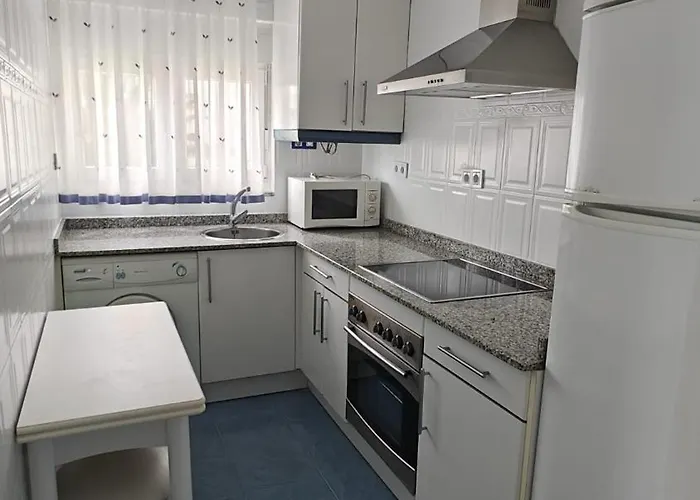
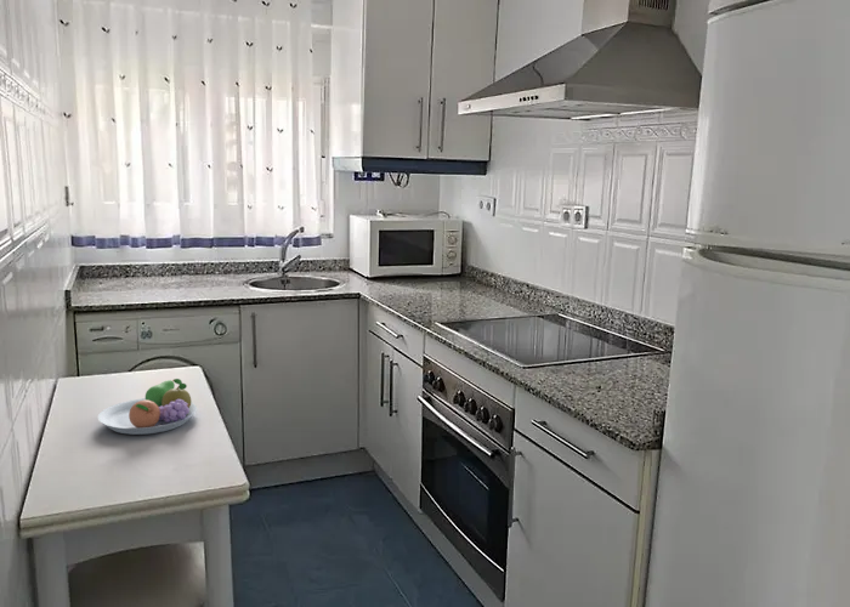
+ fruit bowl [96,378,198,436]
